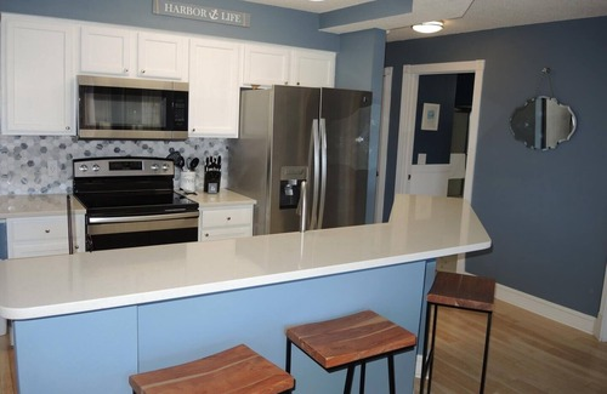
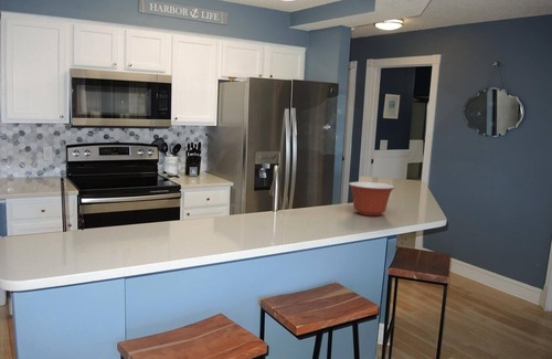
+ mixing bowl [348,181,396,217]
